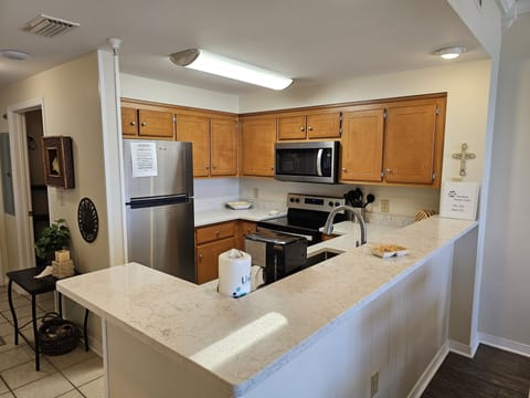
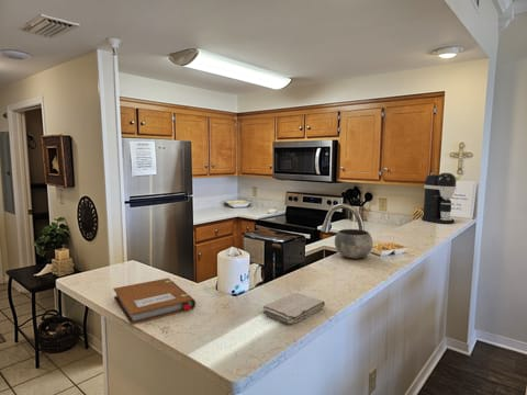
+ washcloth [261,292,326,325]
+ bowl [334,228,373,260]
+ coffee maker [421,171,458,225]
+ notebook [112,278,197,326]
